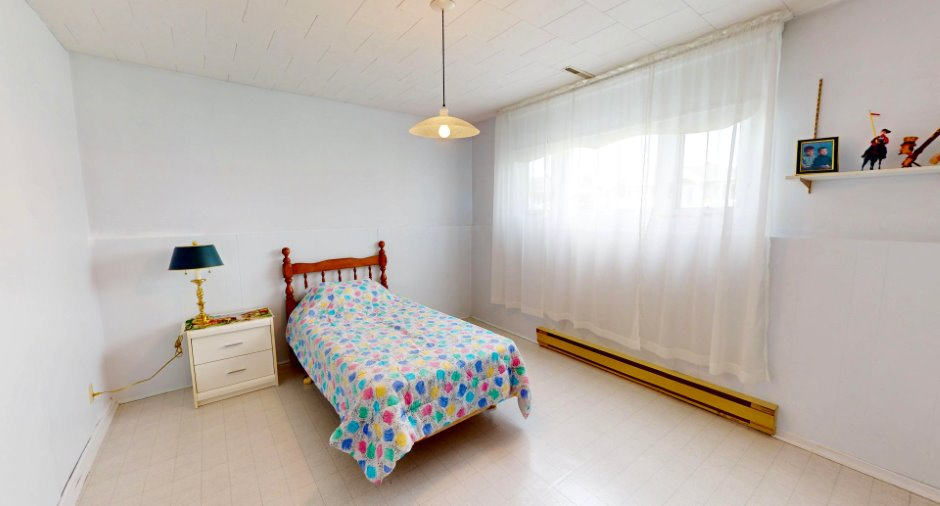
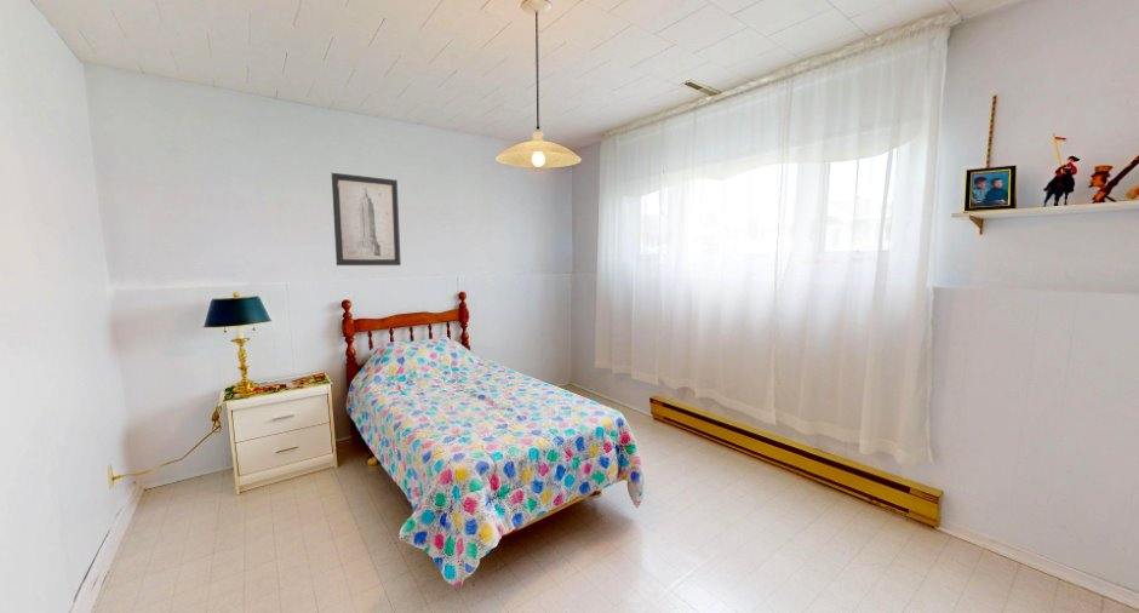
+ wall art [331,172,402,267]
